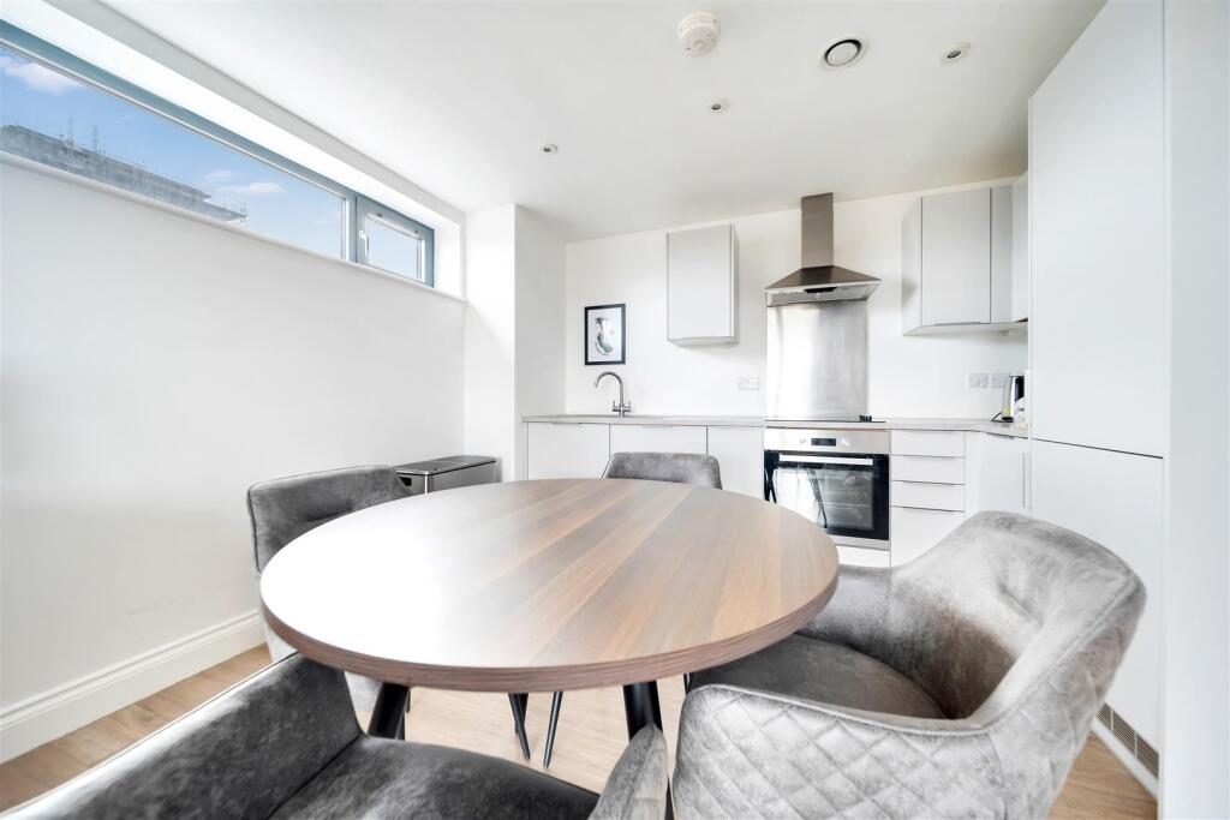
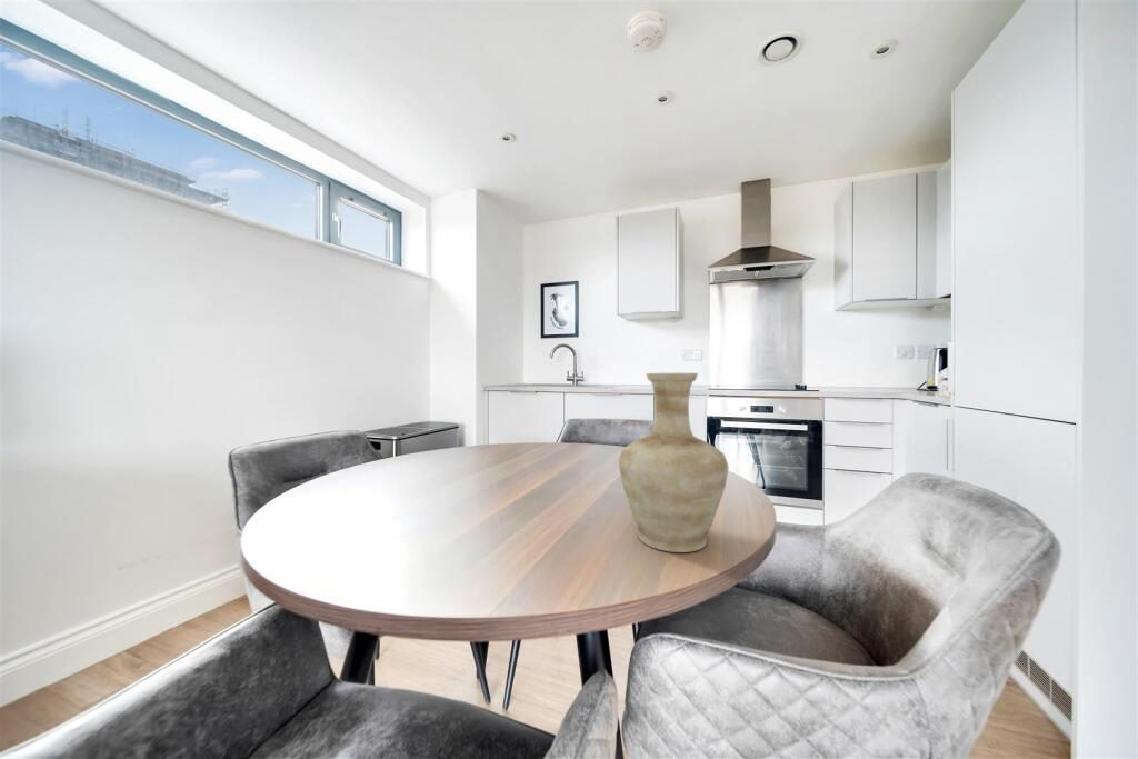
+ vase [618,372,730,553]
